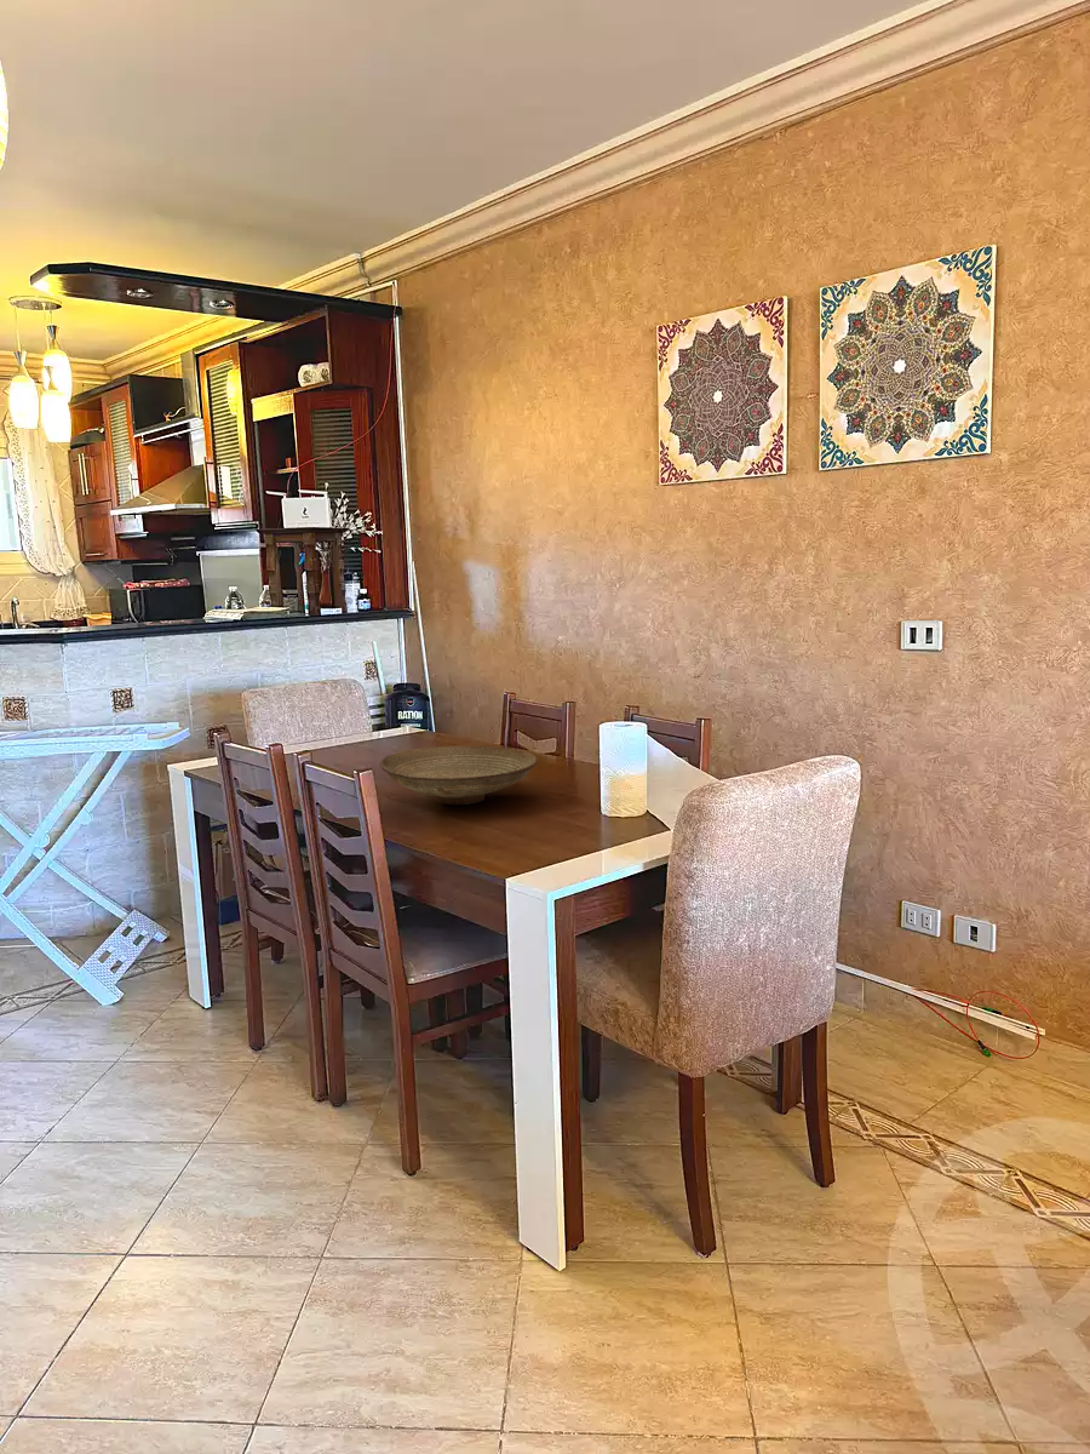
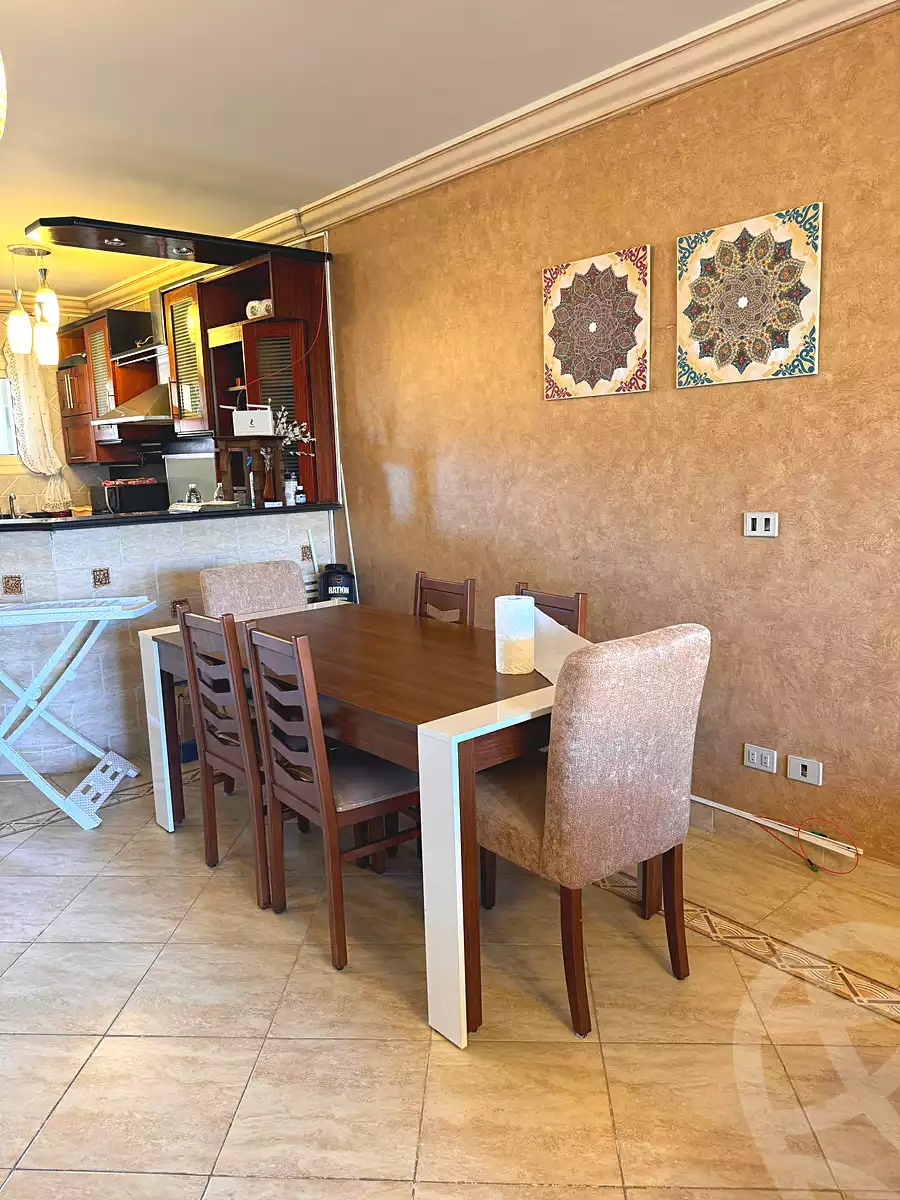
- decorative bowl [379,745,538,806]
